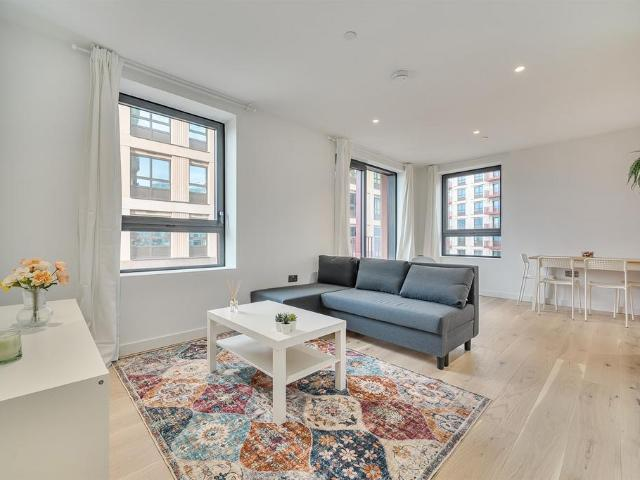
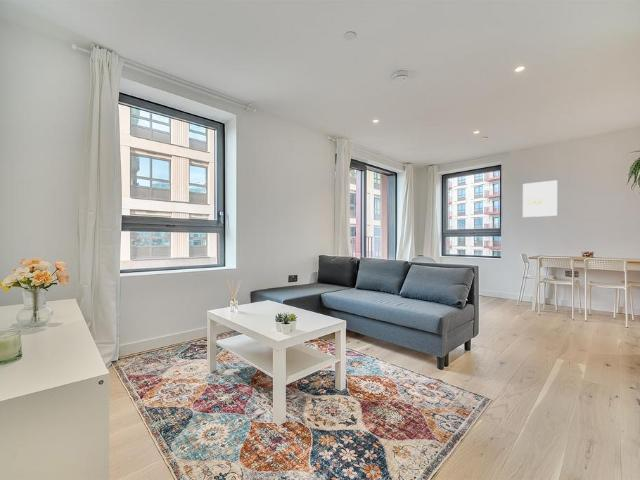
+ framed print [522,179,558,218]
